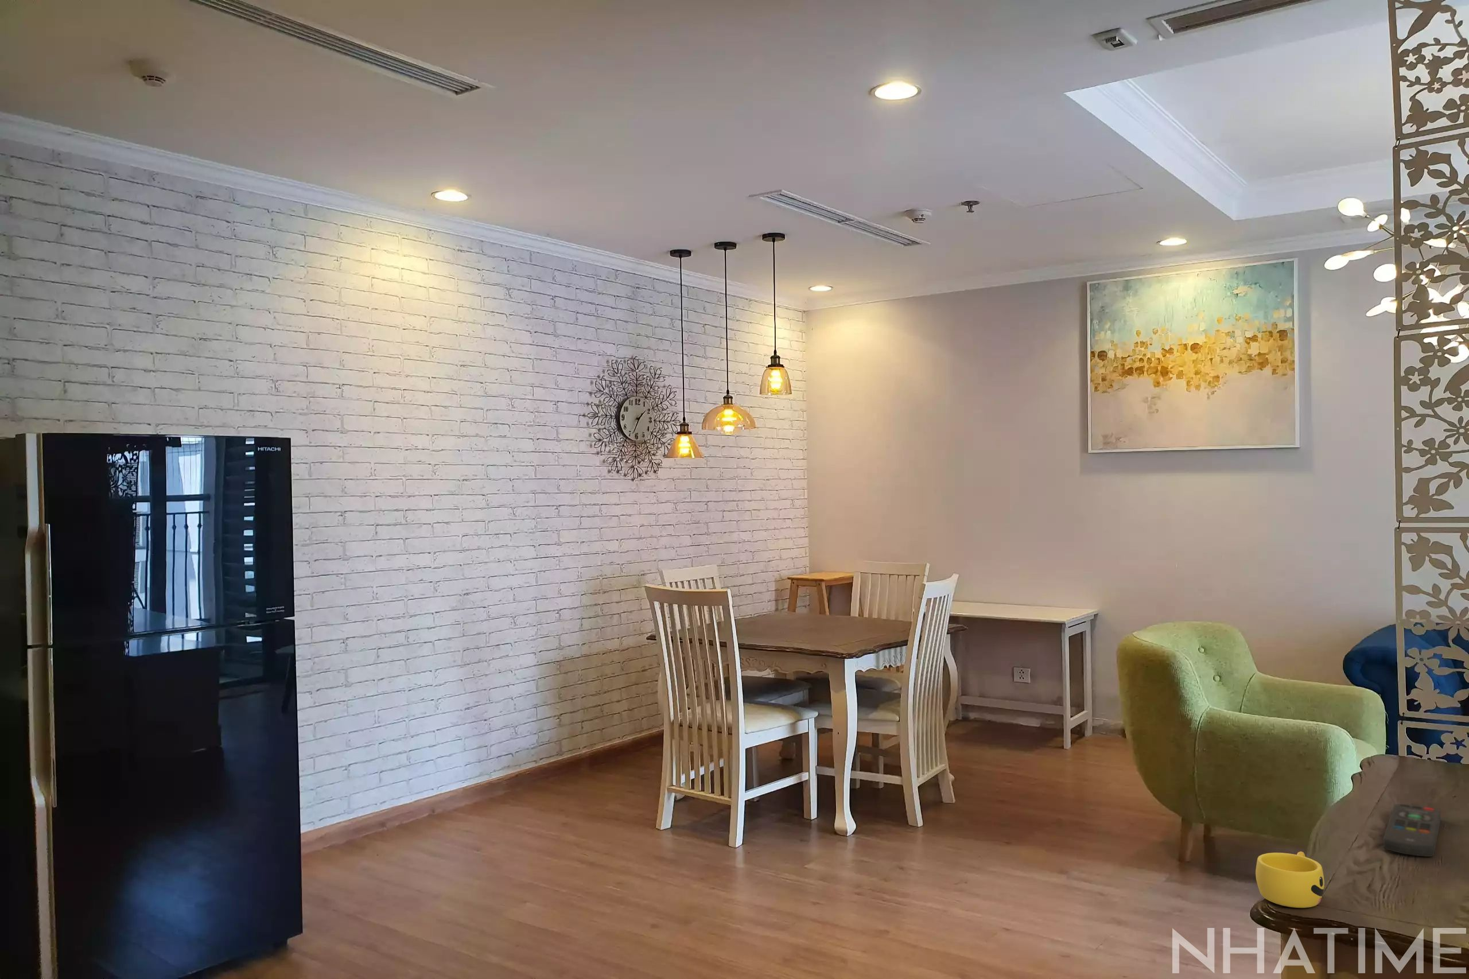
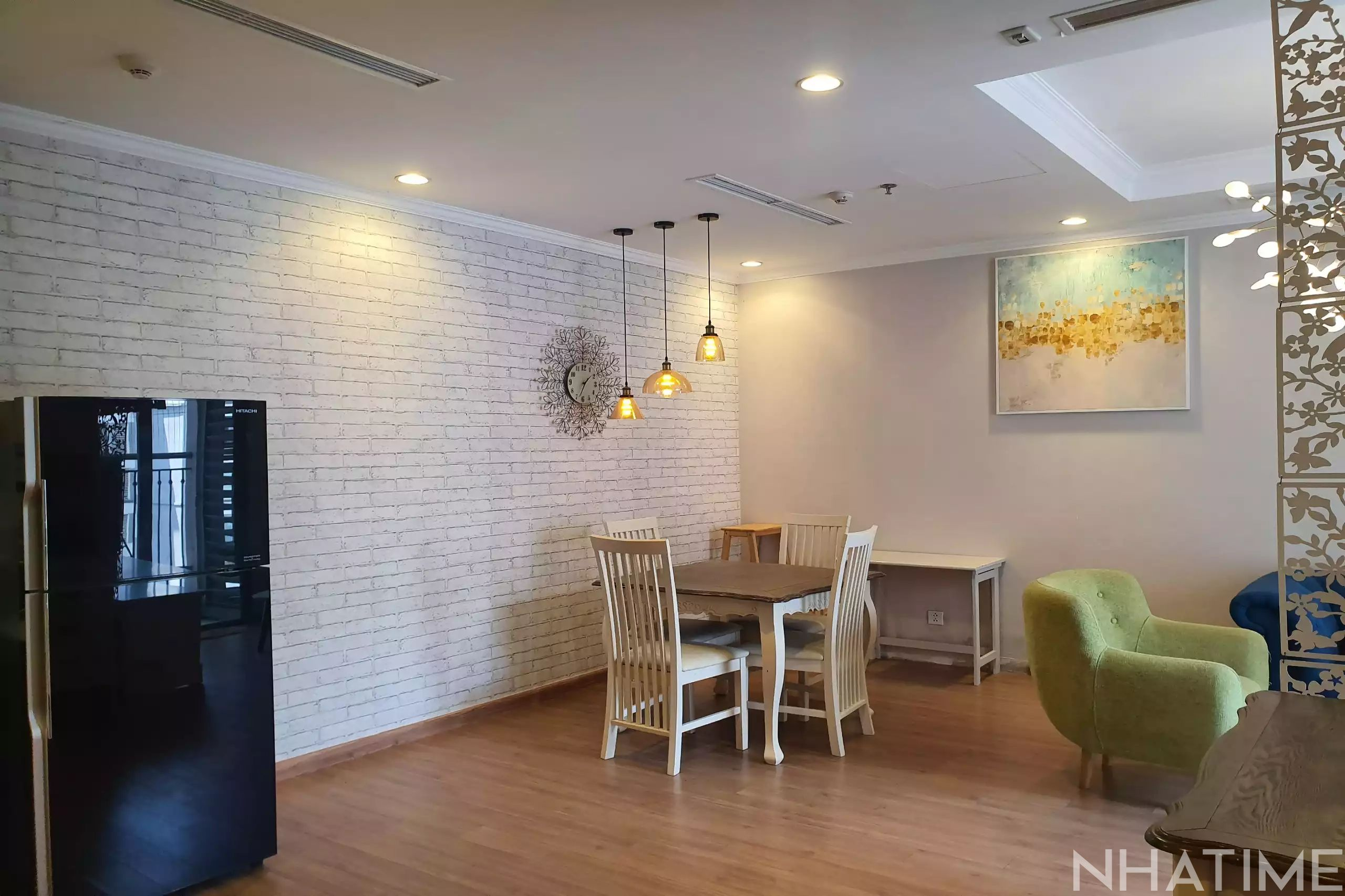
- cup [1255,851,1325,908]
- remote control [1383,803,1442,858]
